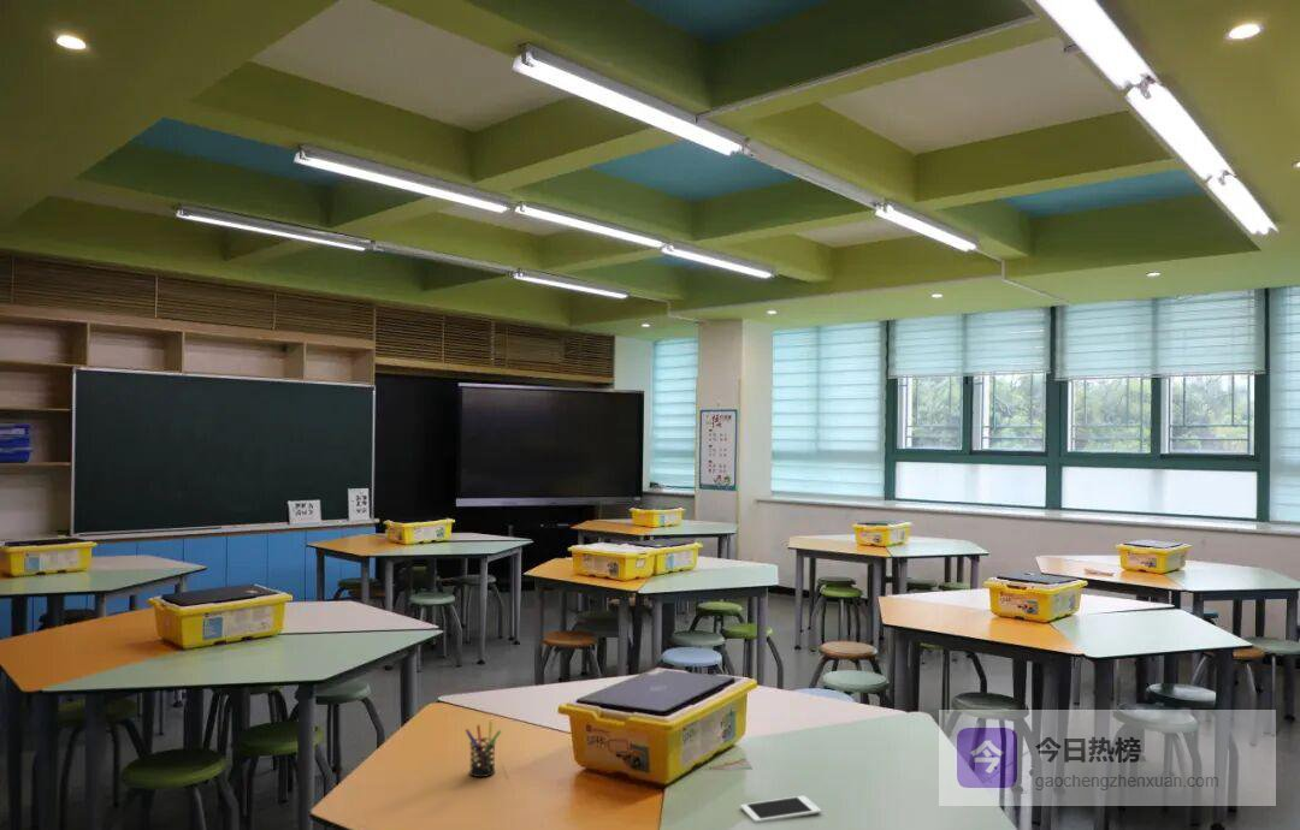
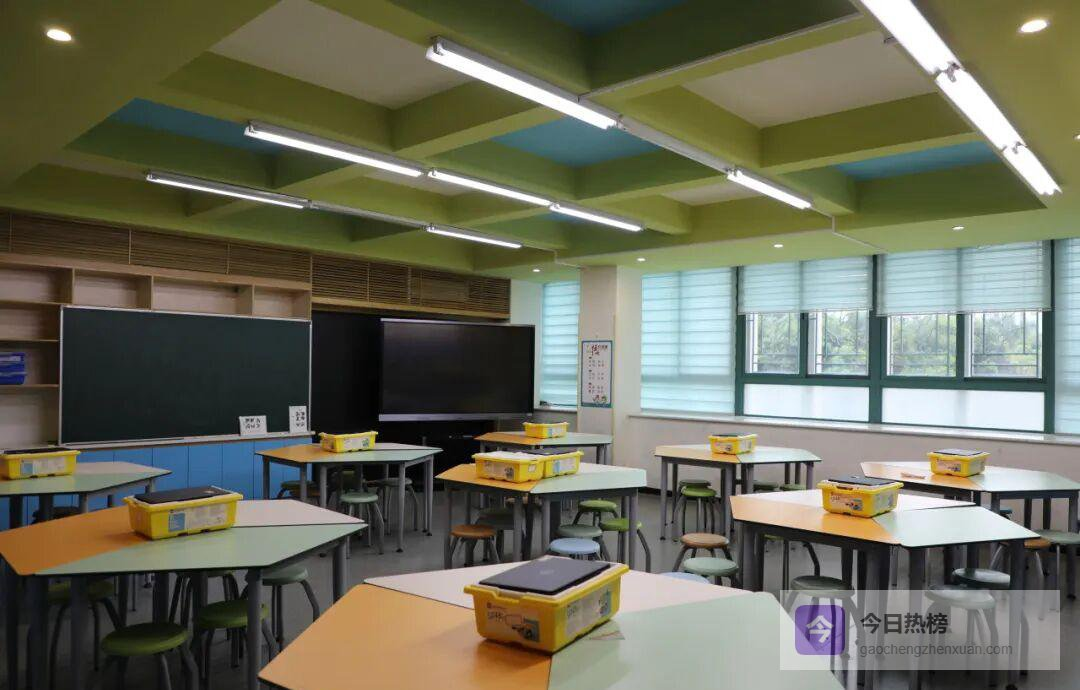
- cell phone [739,795,822,824]
- pen holder [465,719,502,778]
